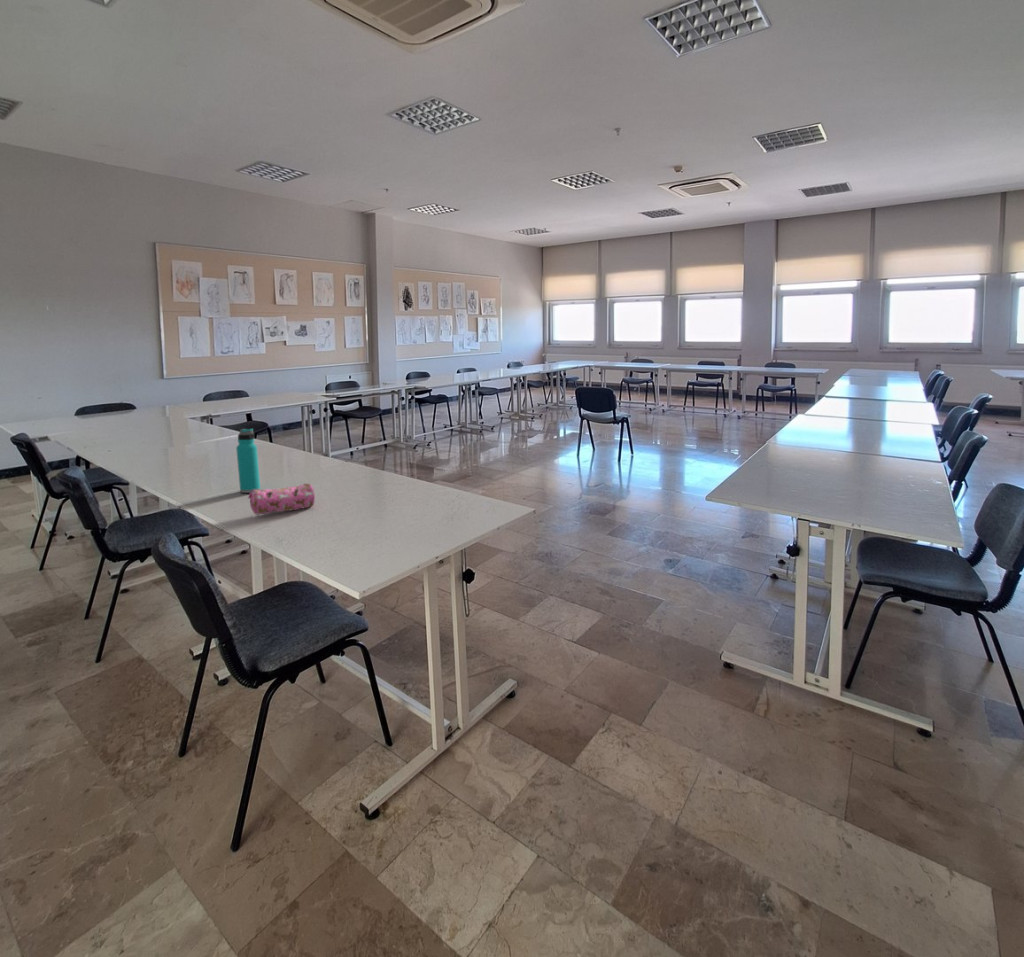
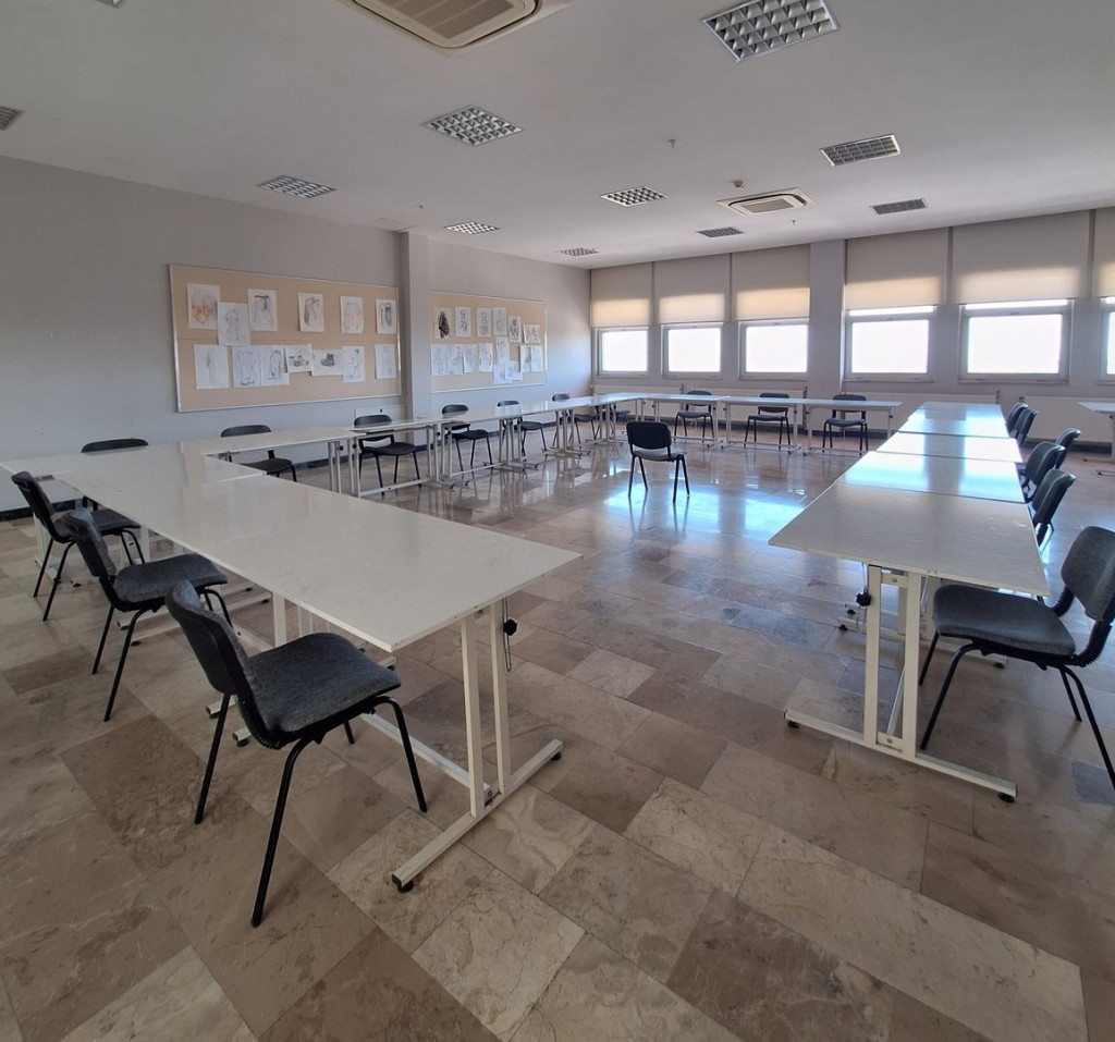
- pencil case [247,483,316,516]
- water bottle [235,428,261,494]
